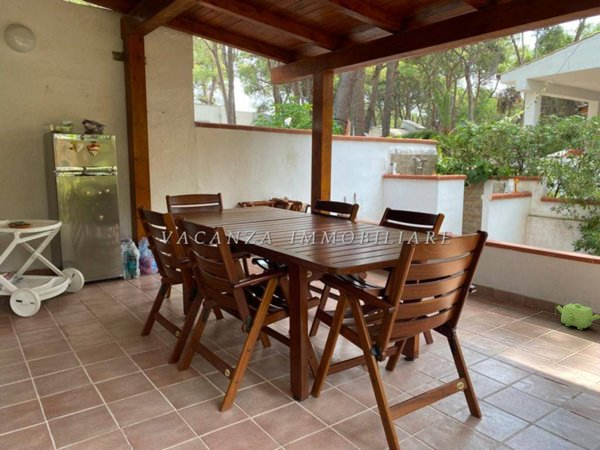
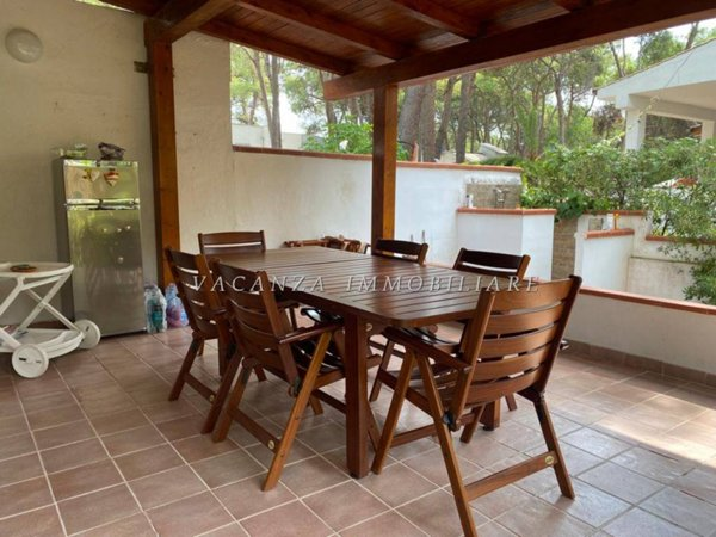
- teapot [555,303,600,331]
